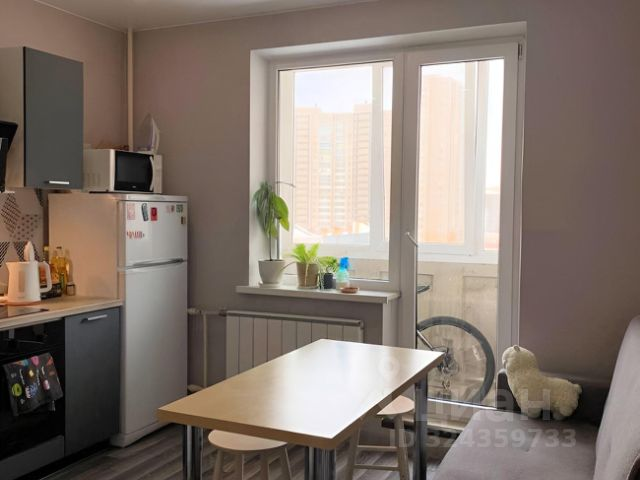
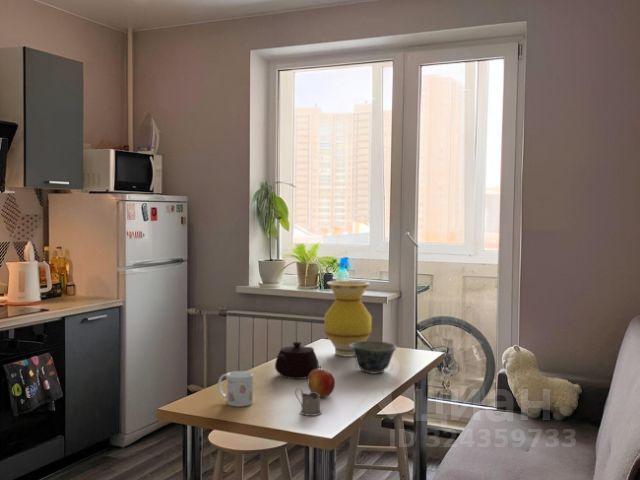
+ tea glass holder [294,387,322,417]
+ mug [217,370,254,408]
+ vase [323,280,373,358]
+ bowl [349,340,398,375]
+ teapot [274,341,320,380]
+ apple [307,365,336,398]
